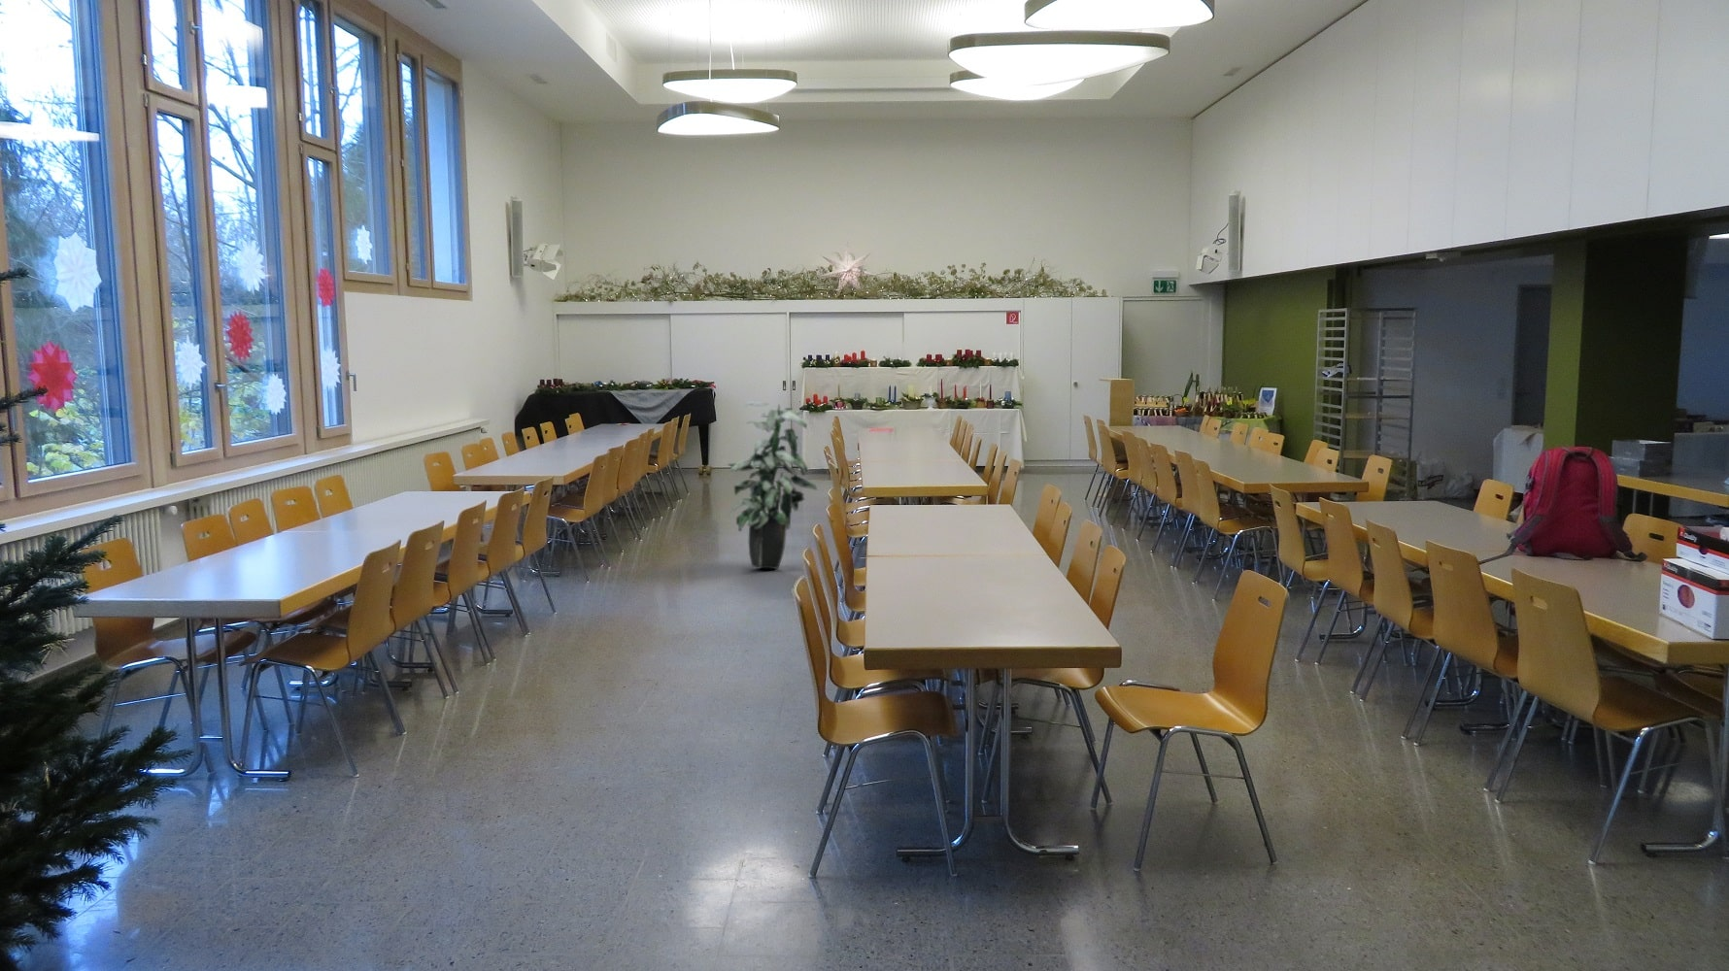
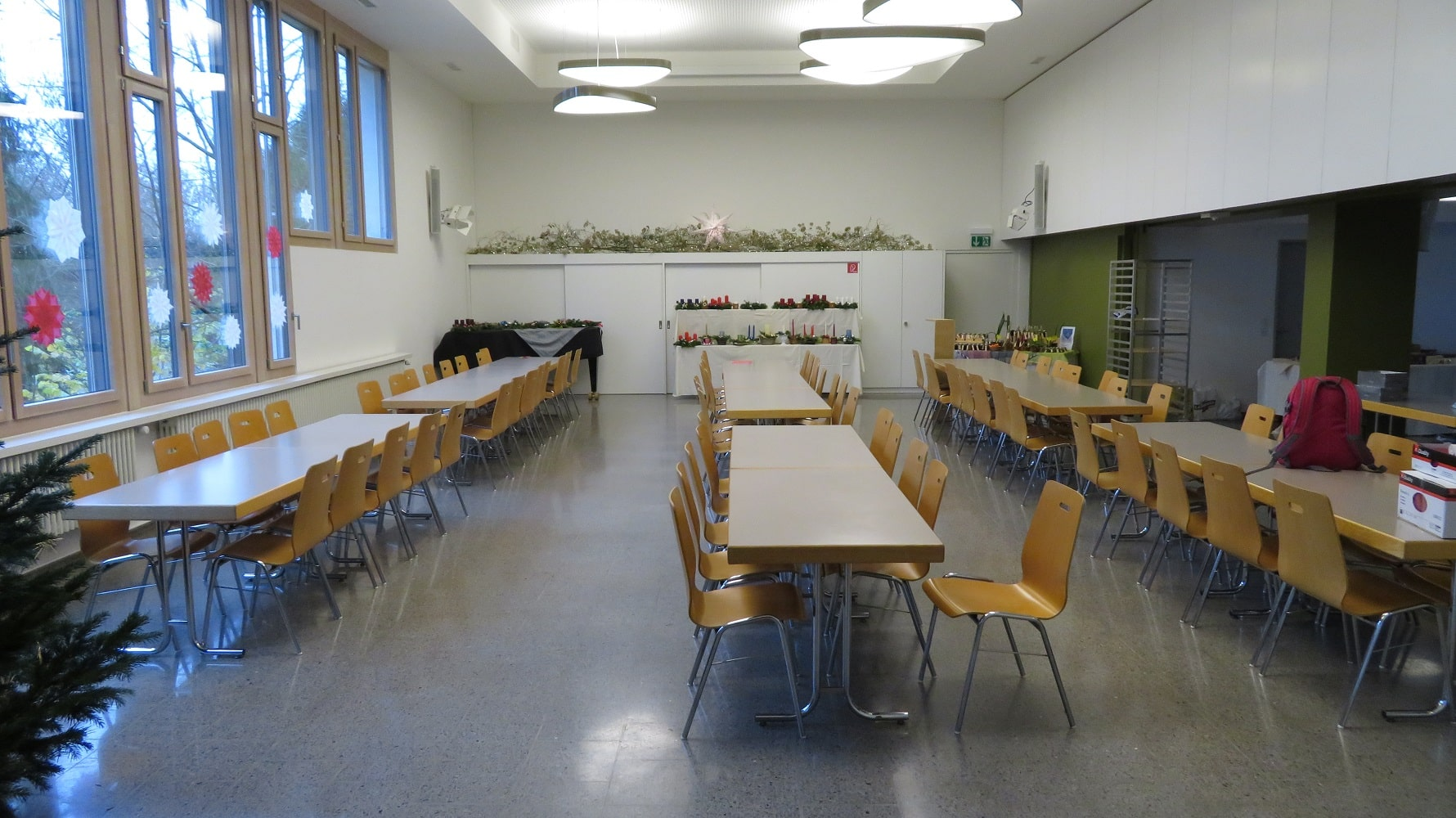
- indoor plant [727,400,818,570]
